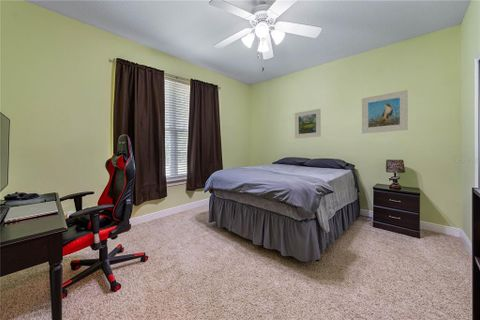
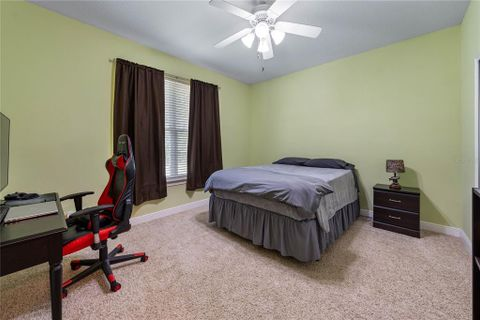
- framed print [294,108,322,140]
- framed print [361,89,409,135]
